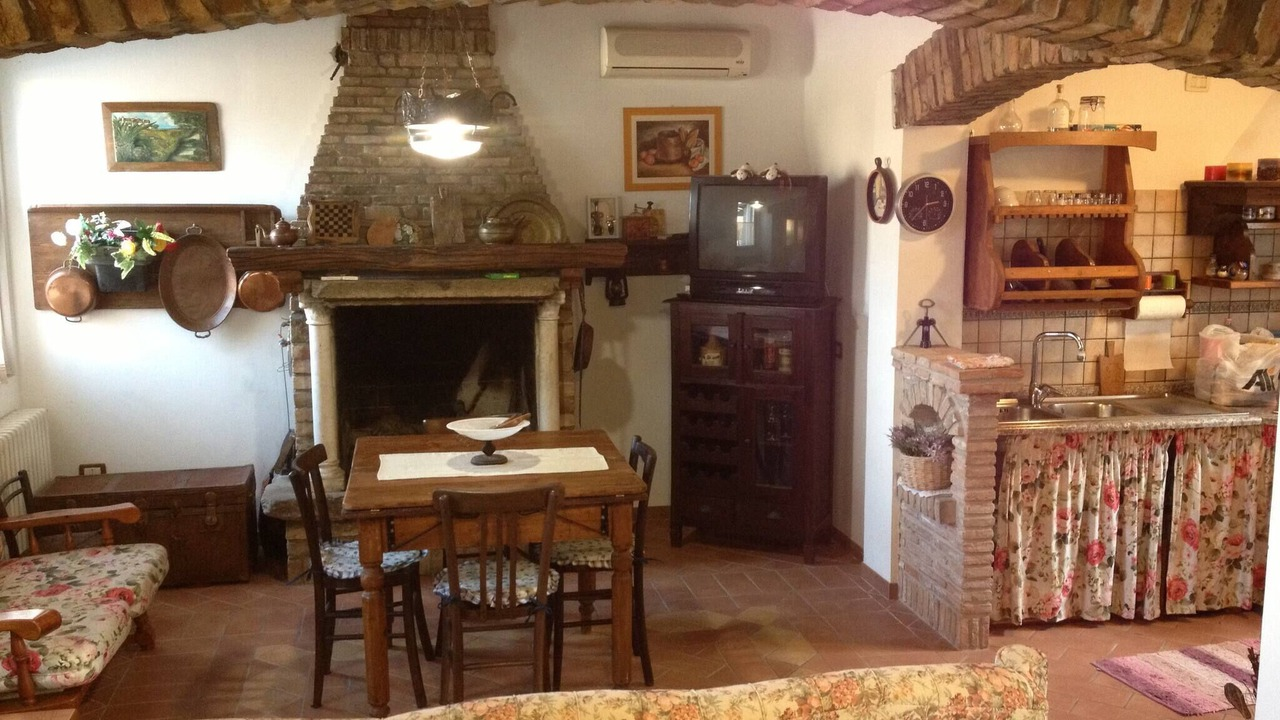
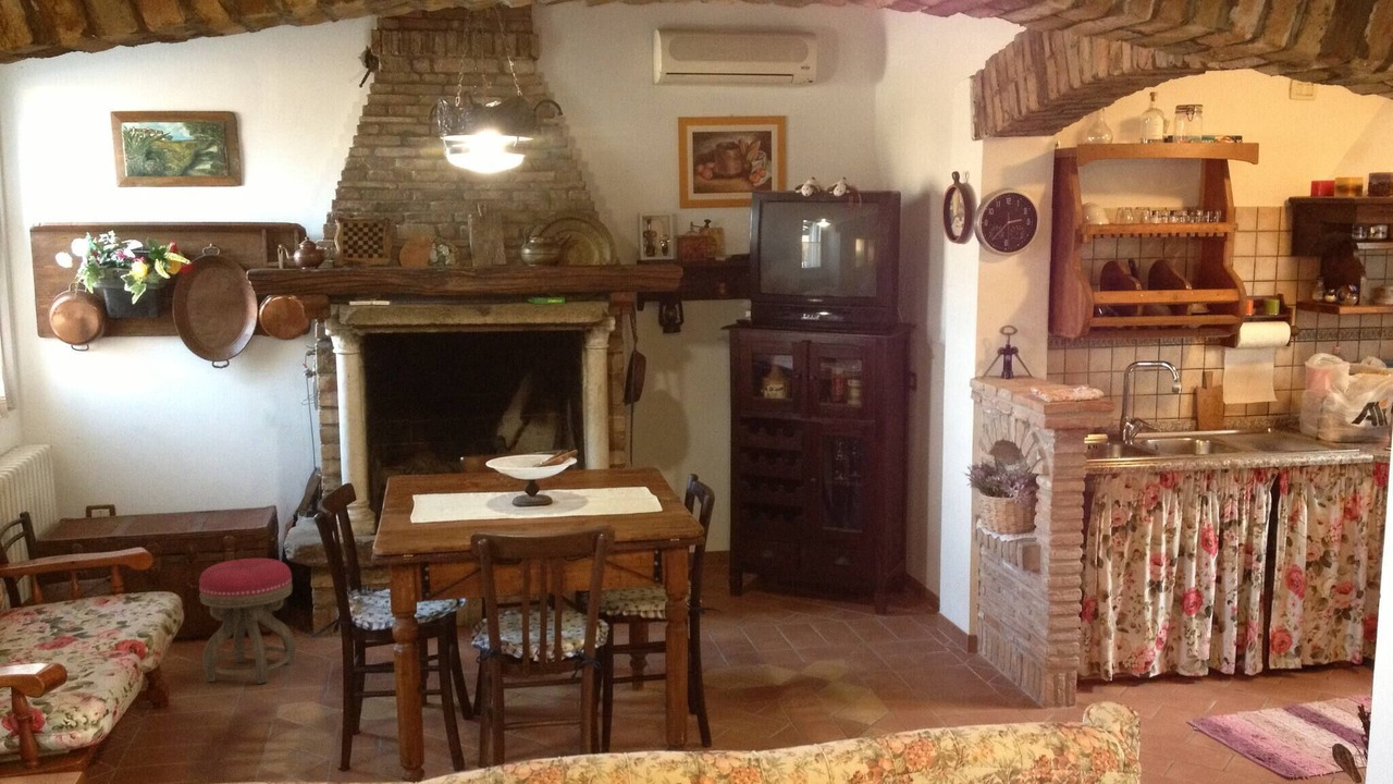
+ stool [198,558,296,685]
